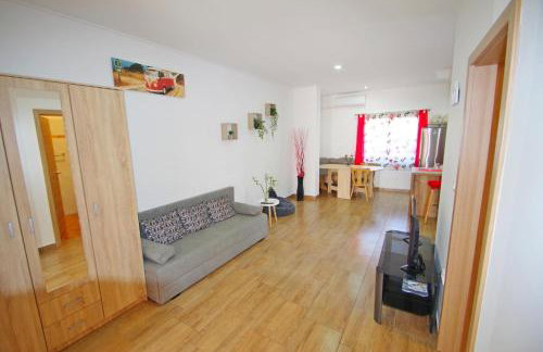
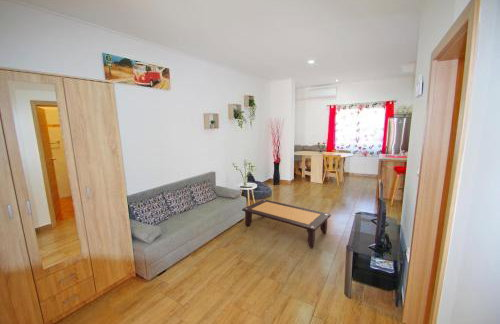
+ coffee table [241,198,332,249]
